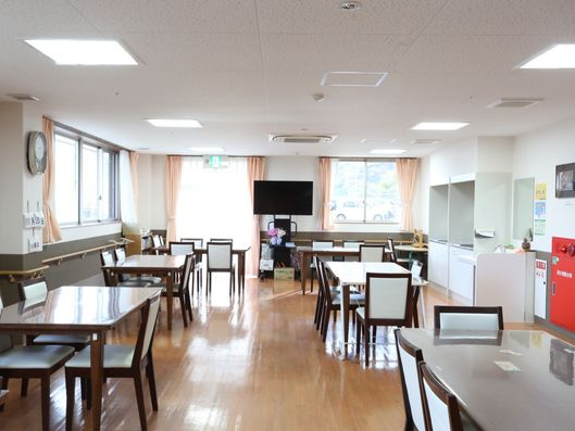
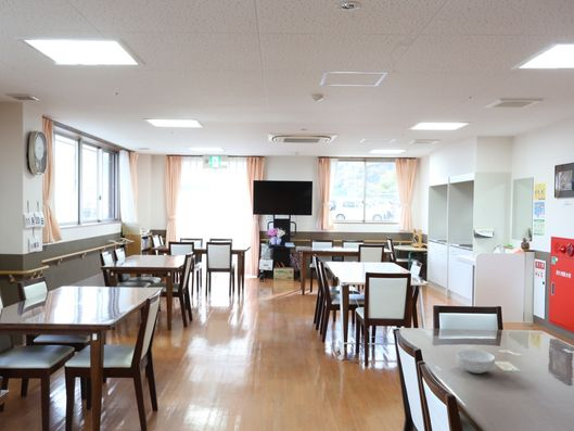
+ cereal bowl [455,348,496,375]
